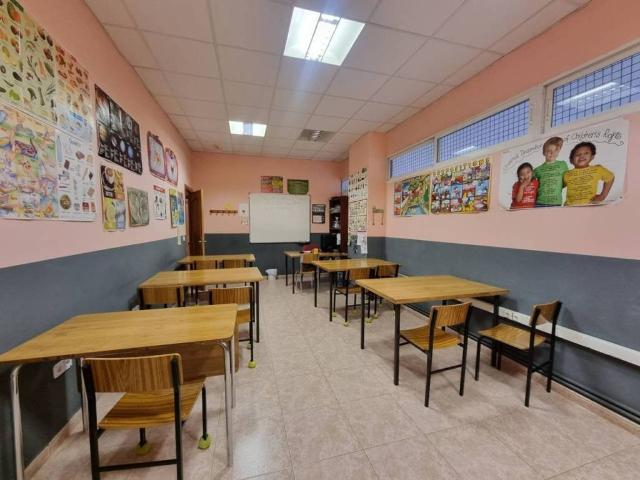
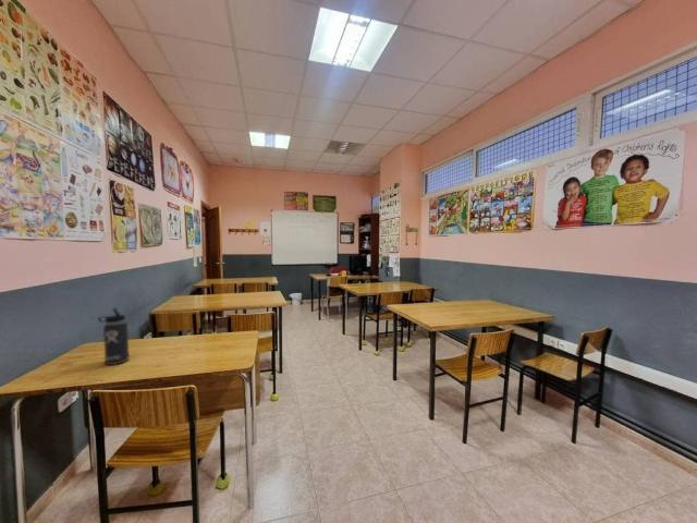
+ thermos bottle [97,307,130,366]
